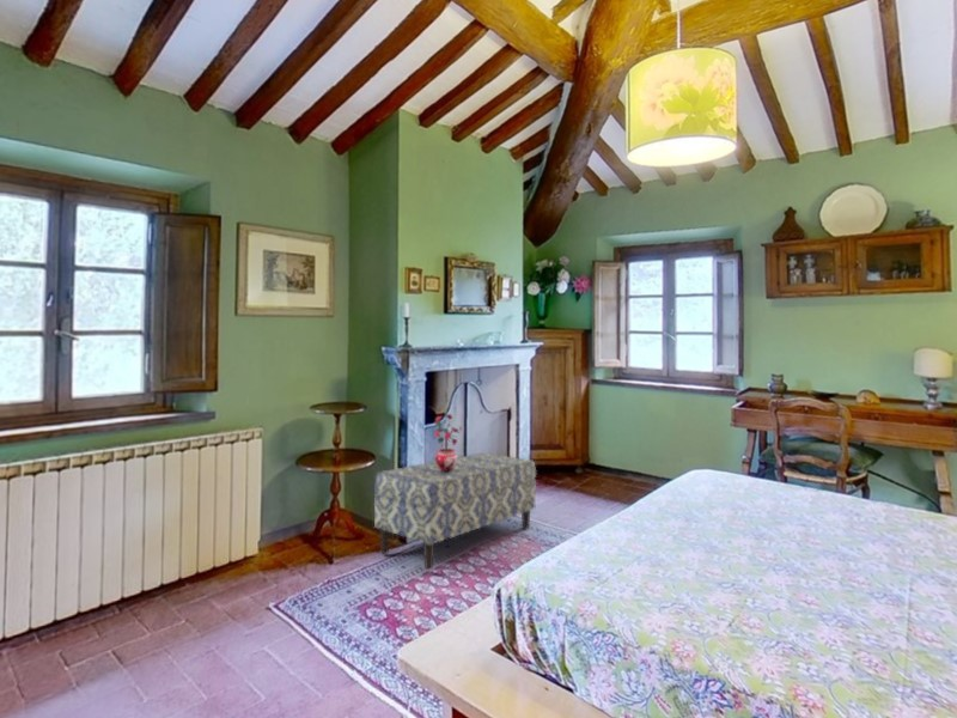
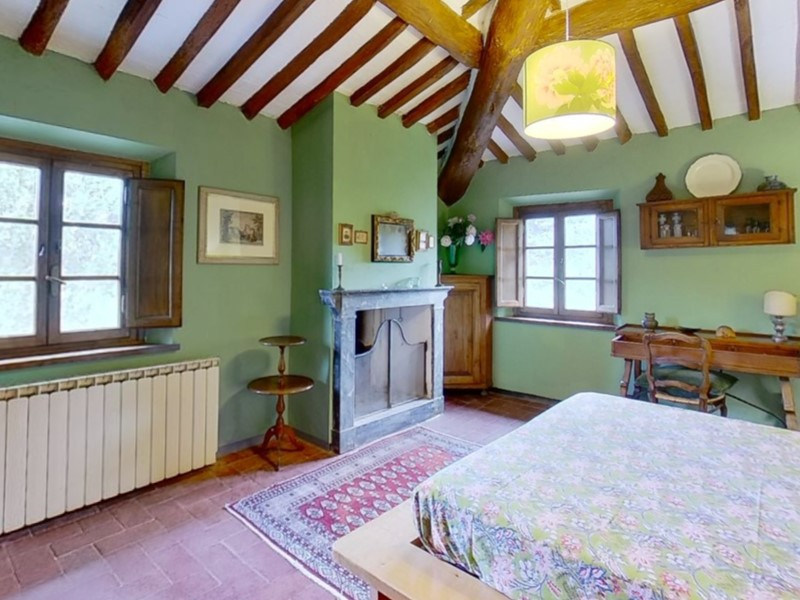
- potted plant [433,413,463,473]
- bench [373,452,537,572]
